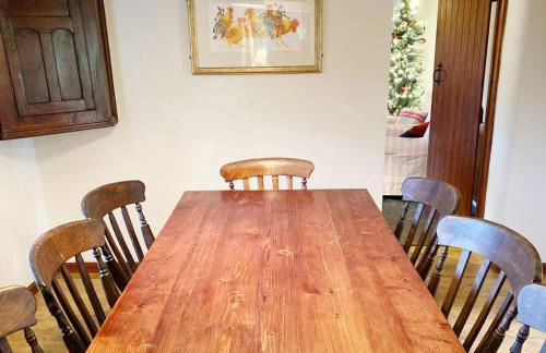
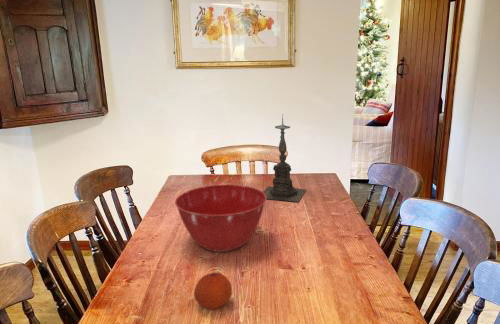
+ fruit [193,271,233,310]
+ mixing bowl [174,184,267,253]
+ candle holder [262,113,307,203]
